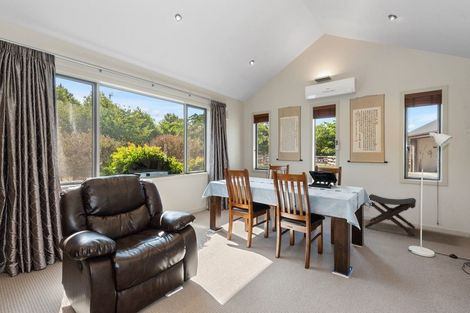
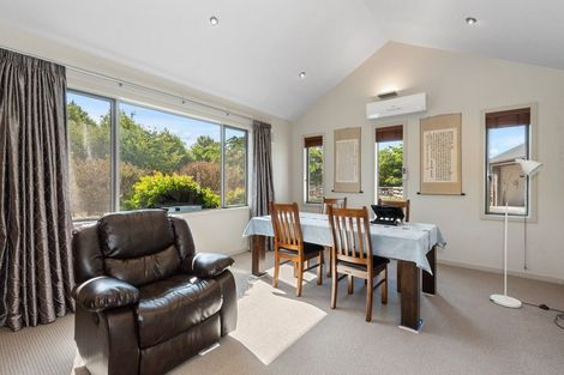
- footstool [364,193,417,237]
